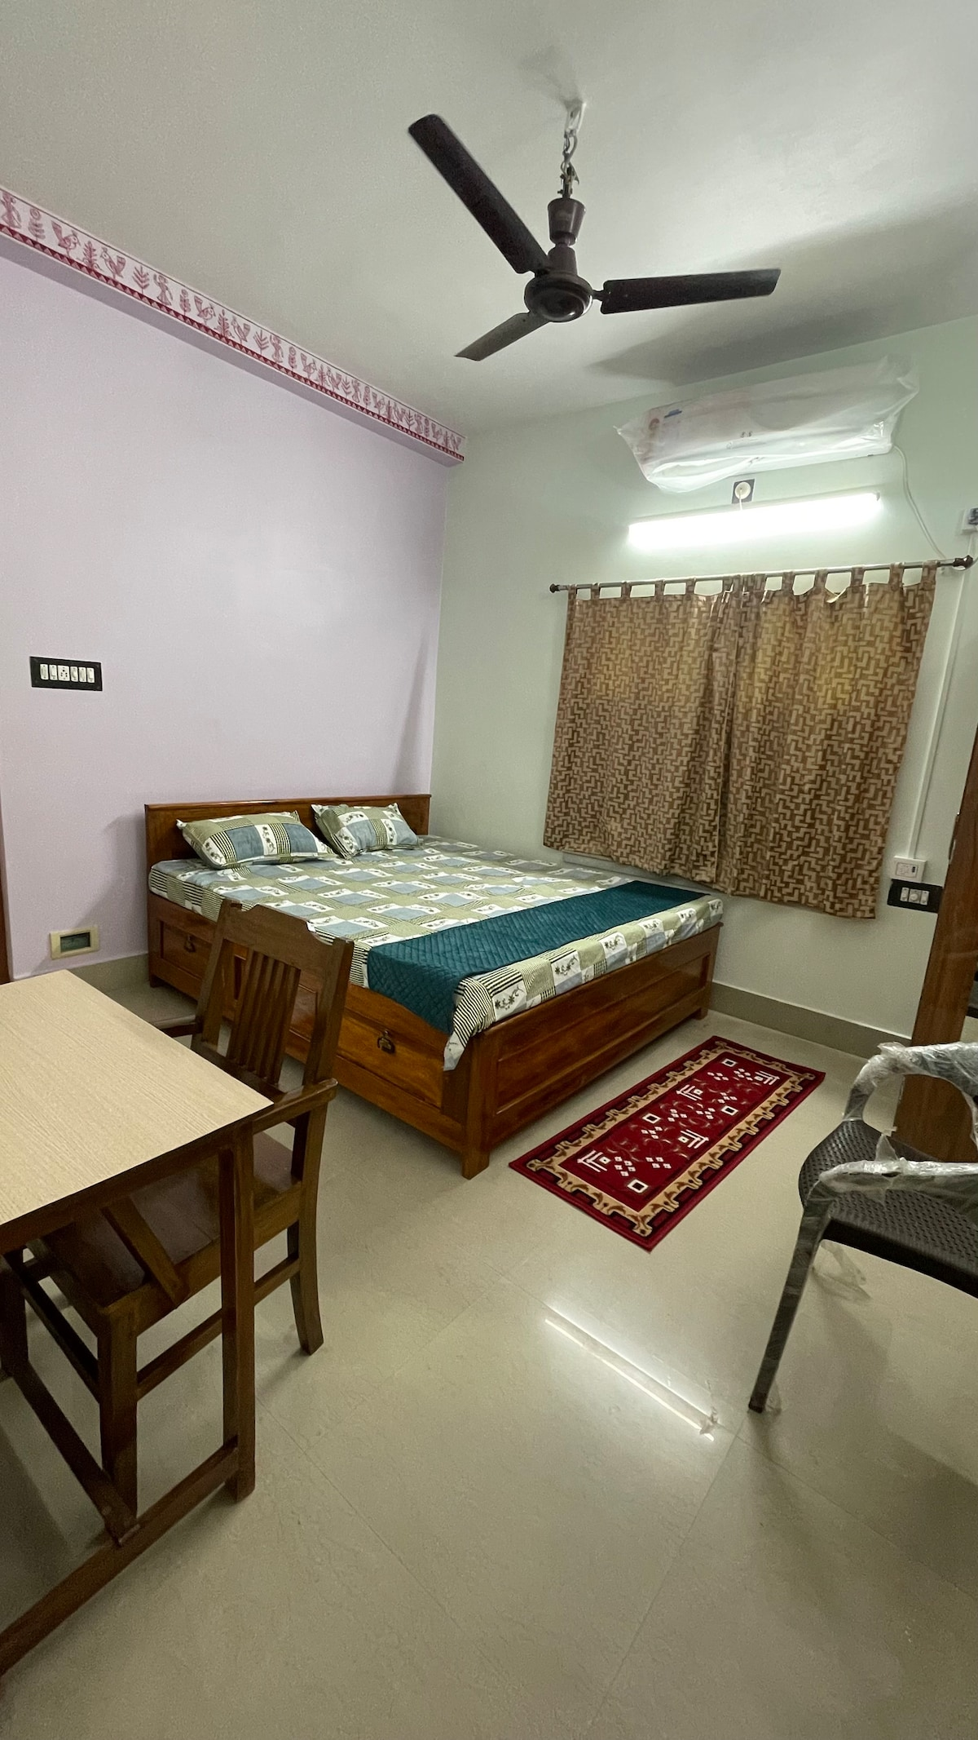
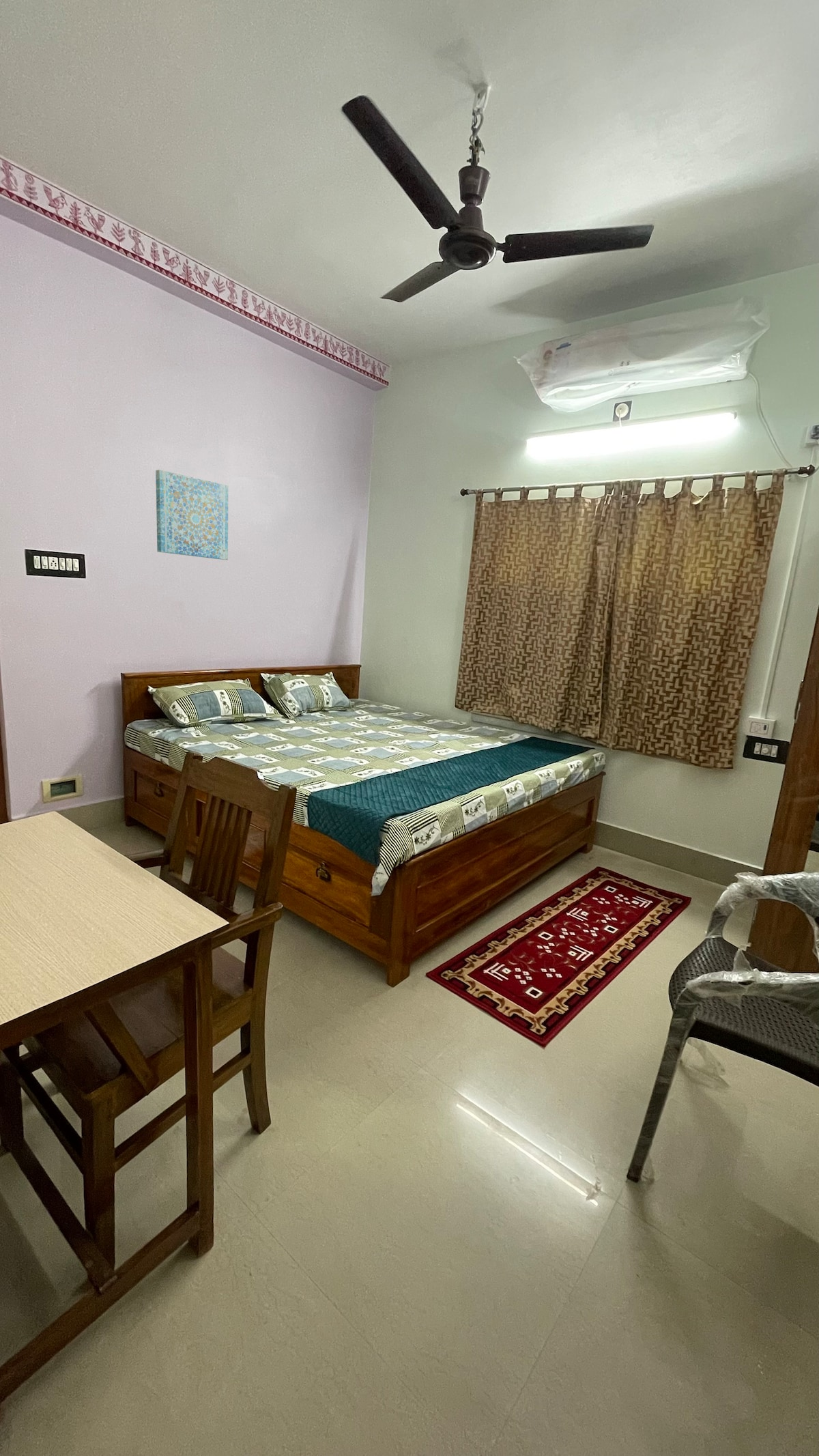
+ wall art [155,469,229,560]
